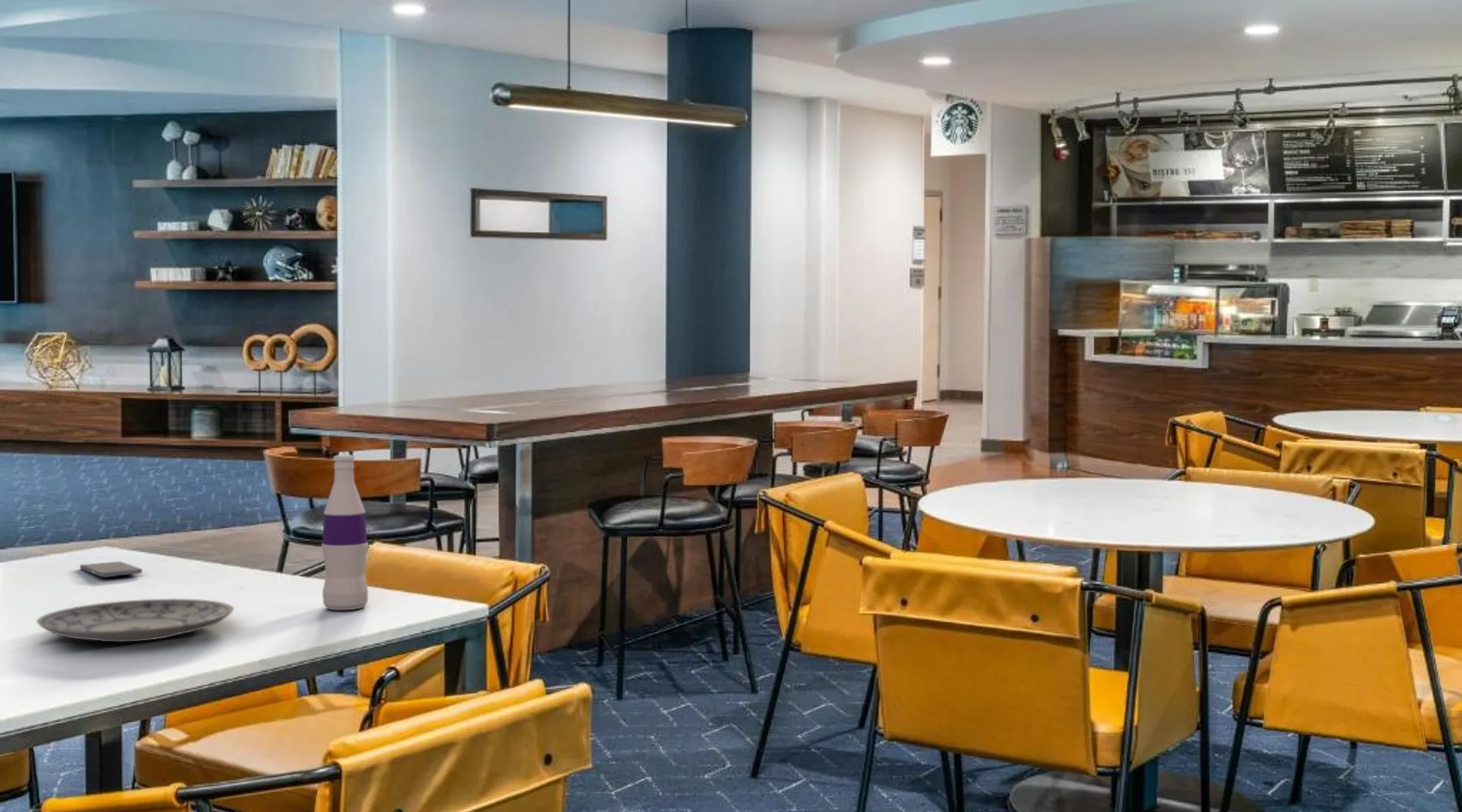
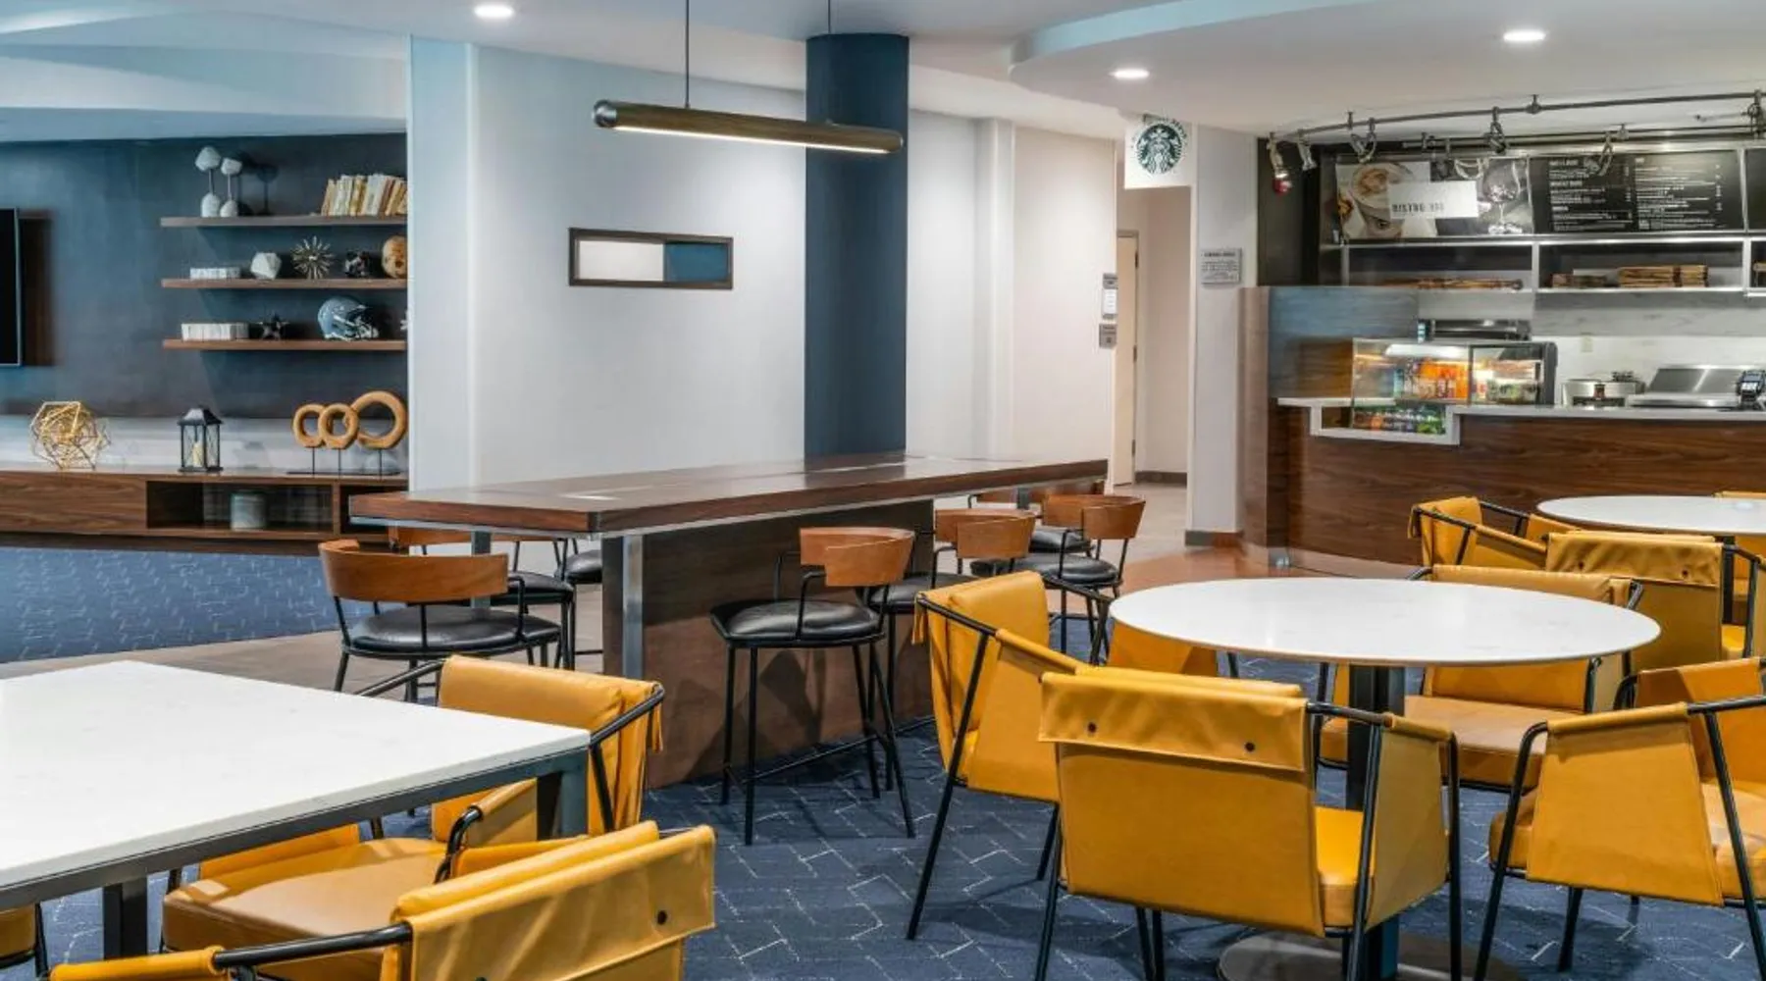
- plate [36,598,235,643]
- bottle [321,454,369,611]
- smartphone [79,561,143,578]
